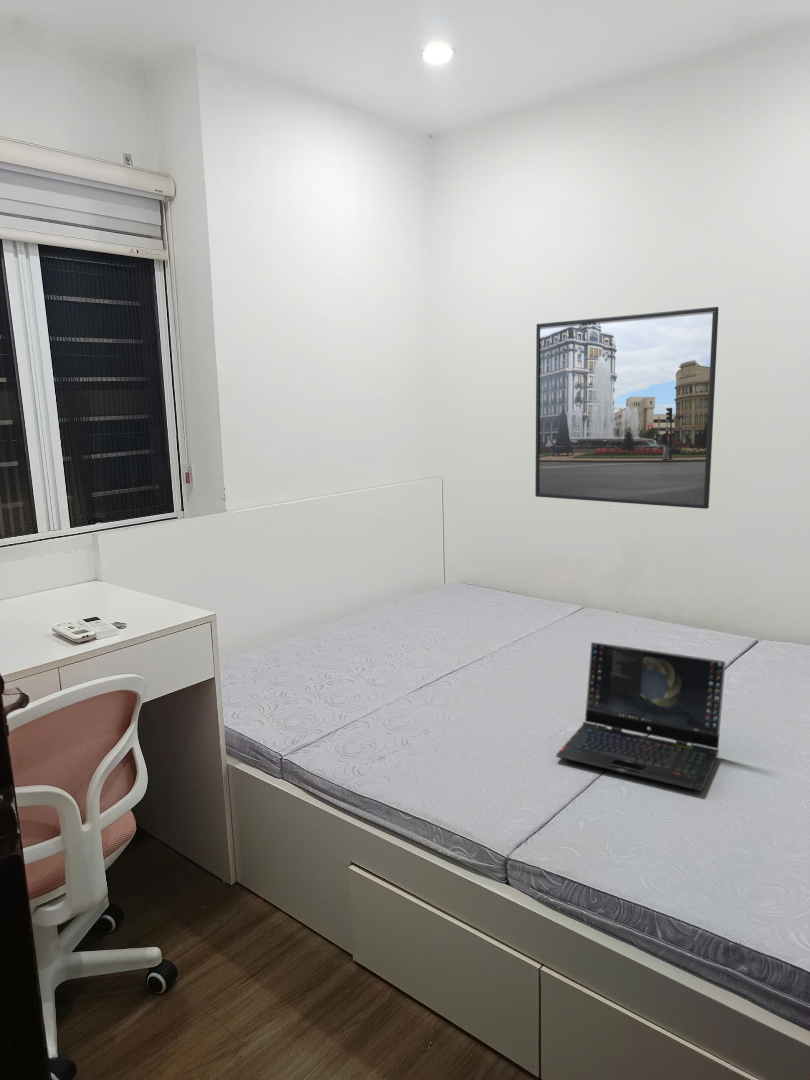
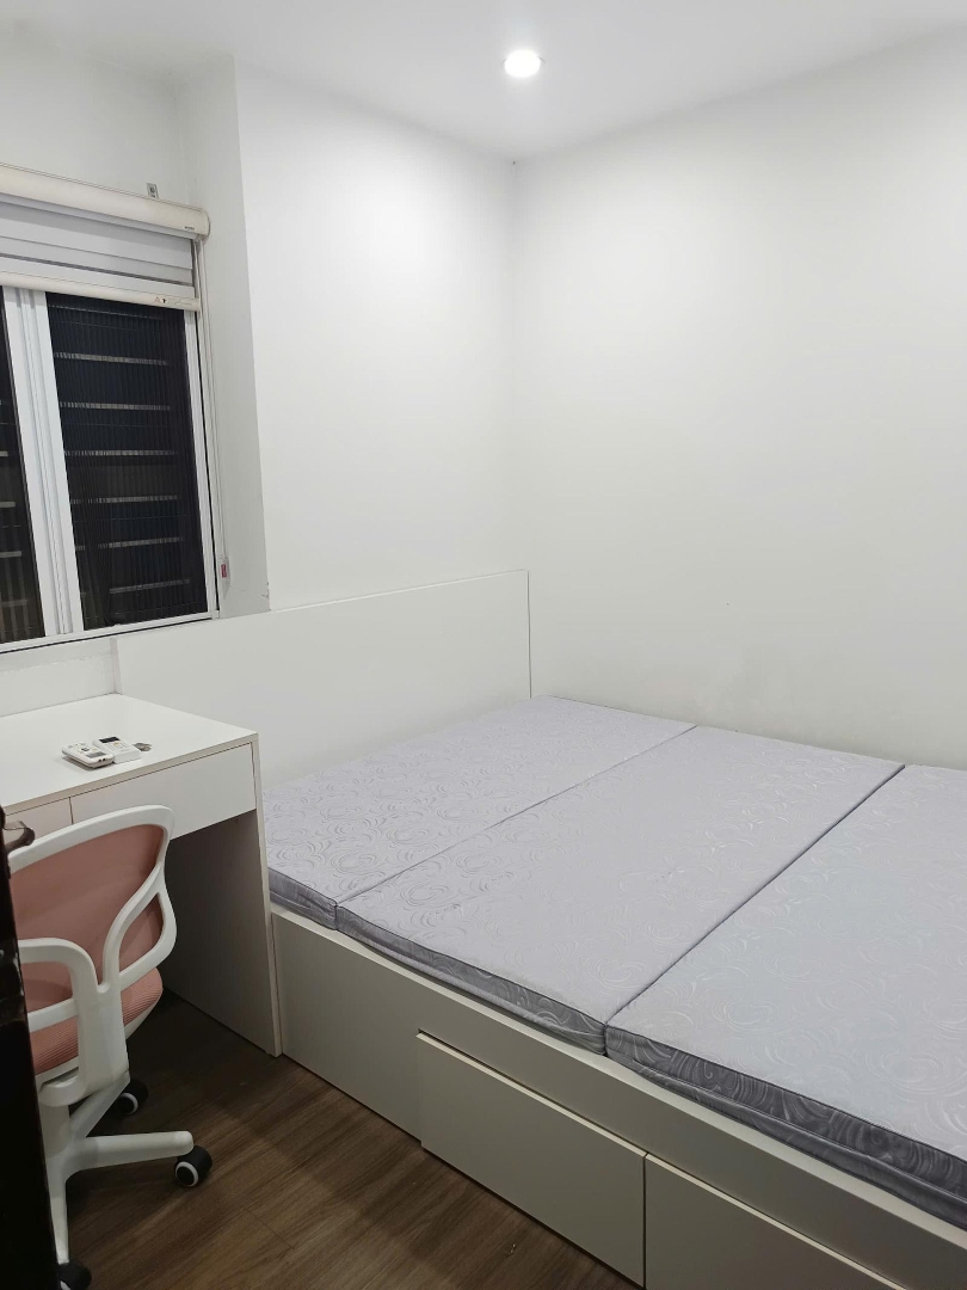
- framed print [534,306,720,510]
- laptop computer [555,641,726,792]
